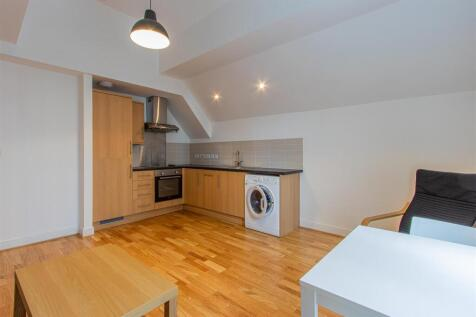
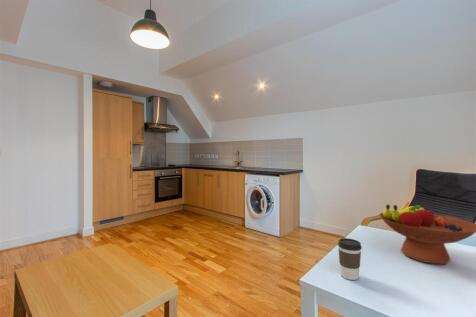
+ coffee cup [337,237,363,281]
+ fruit bowl [378,203,476,265]
